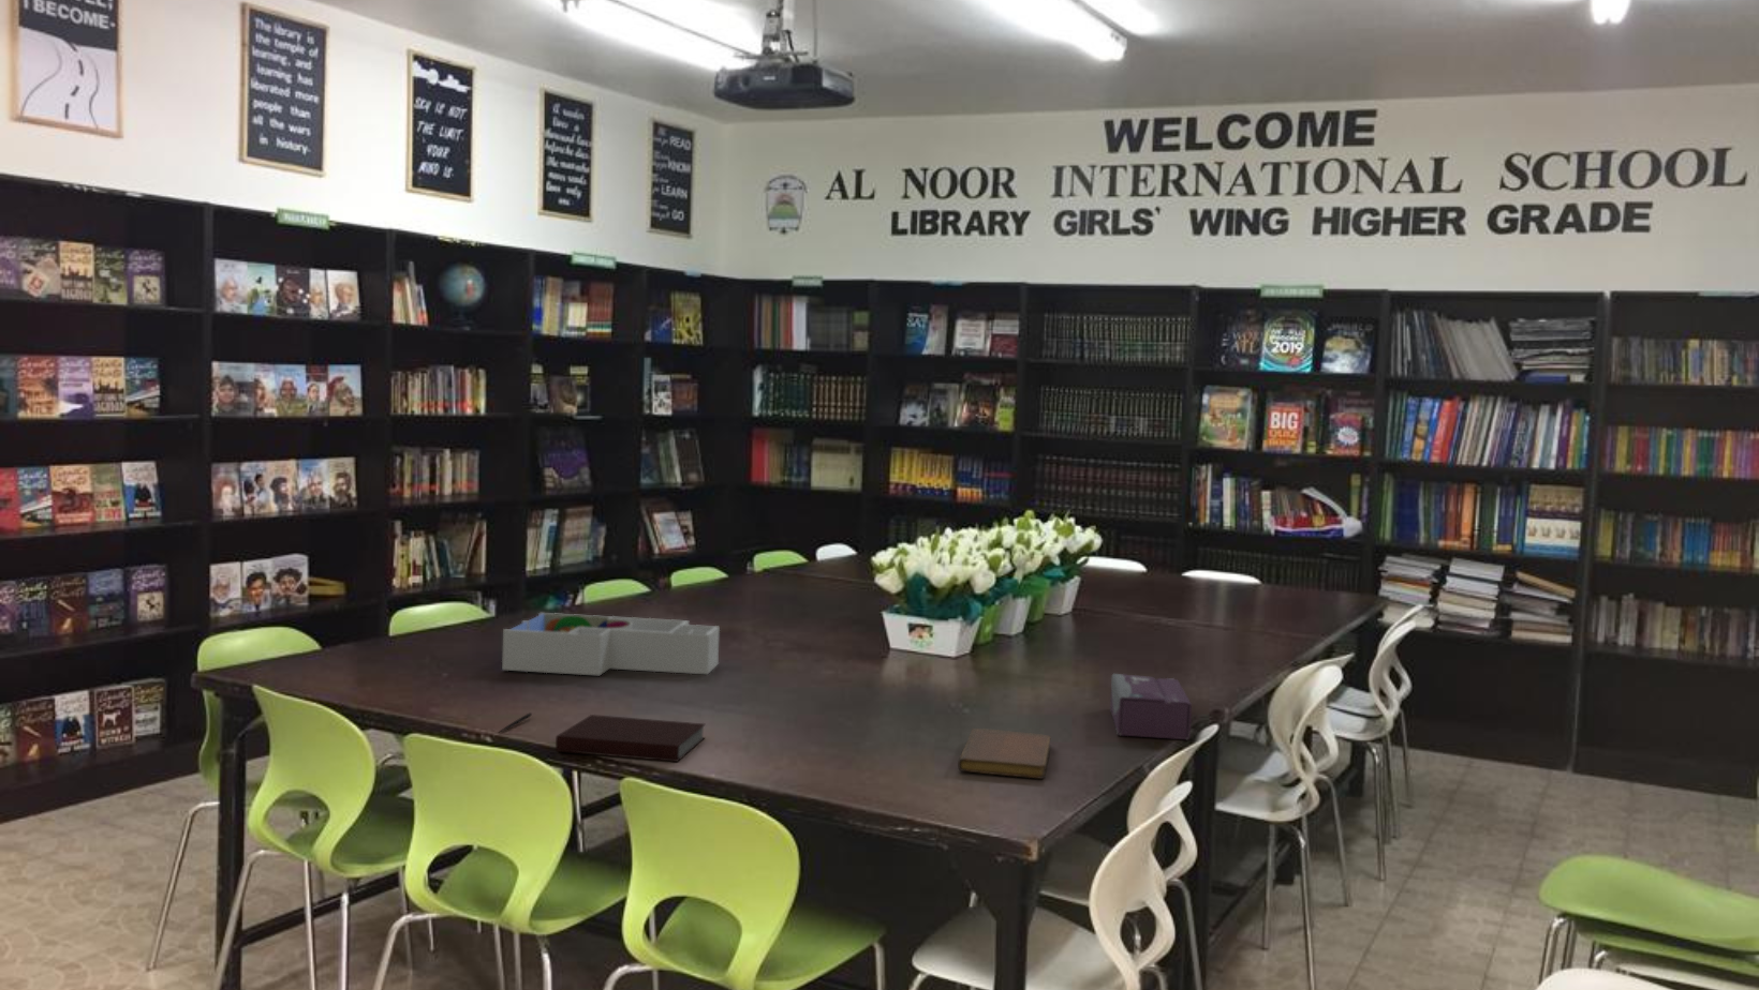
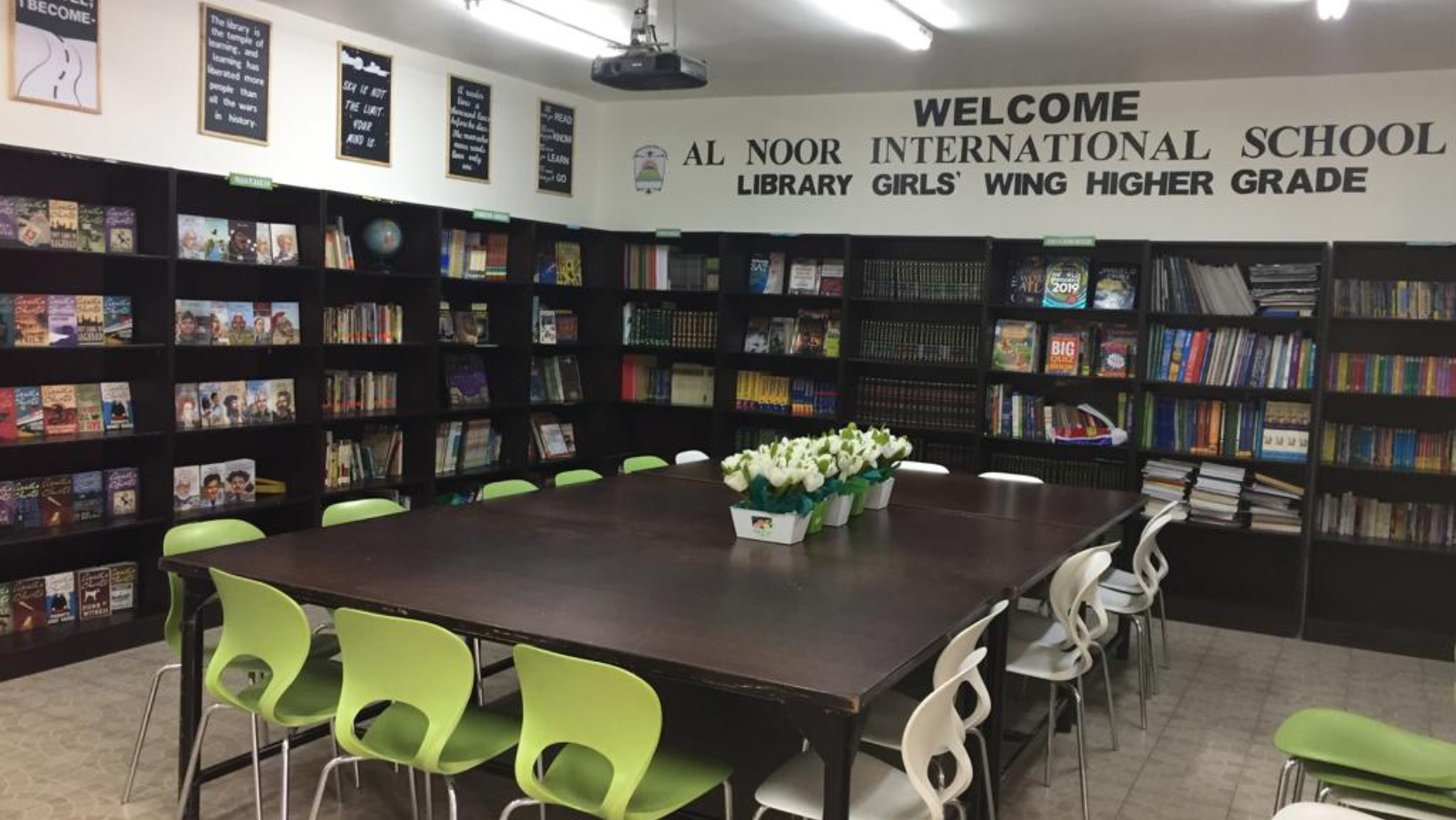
- tissue box [1109,672,1192,740]
- notebook [957,728,1052,780]
- pen [498,711,533,734]
- notebook [555,714,707,763]
- desk organizer [501,612,721,676]
